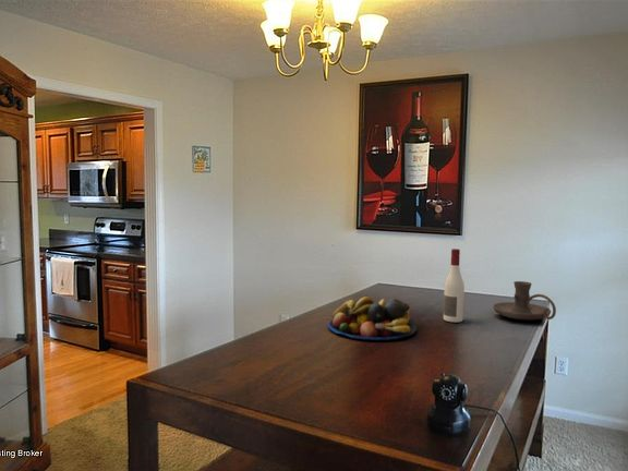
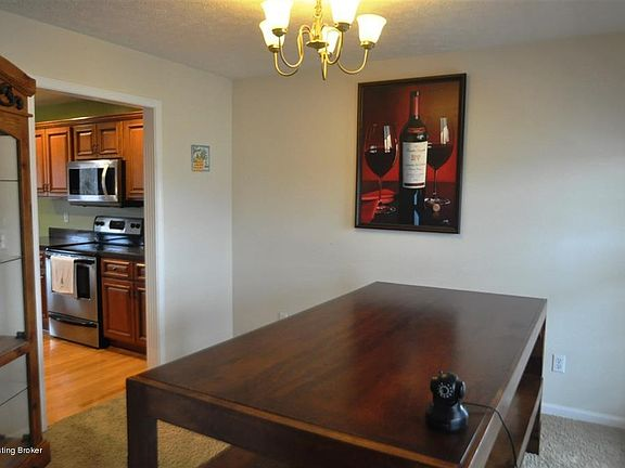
- candle holder [492,280,557,322]
- alcohol [443,247,466,324]
- fruit bowl [327,295,418,341]
